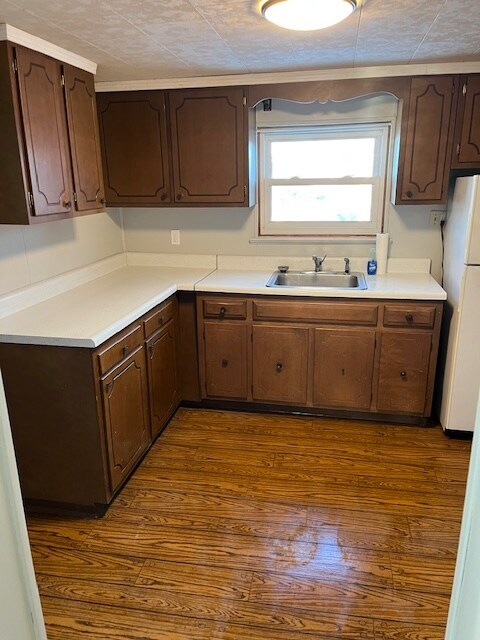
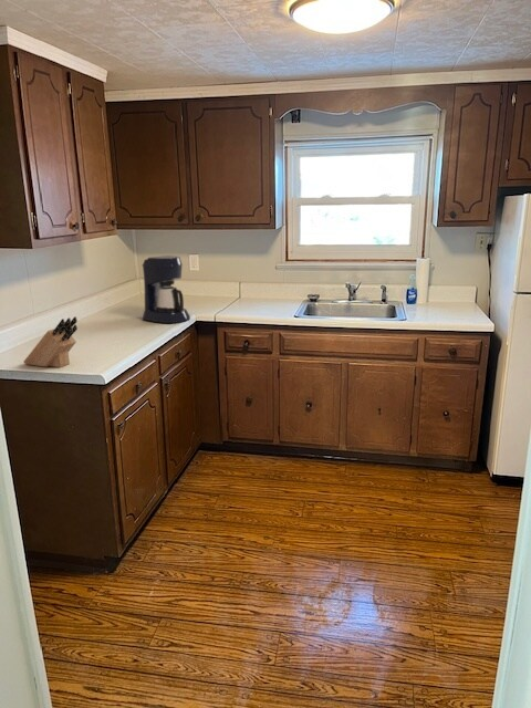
+ knife block [22,315,79,368]
+ coffee maker [140,254,191,324]
